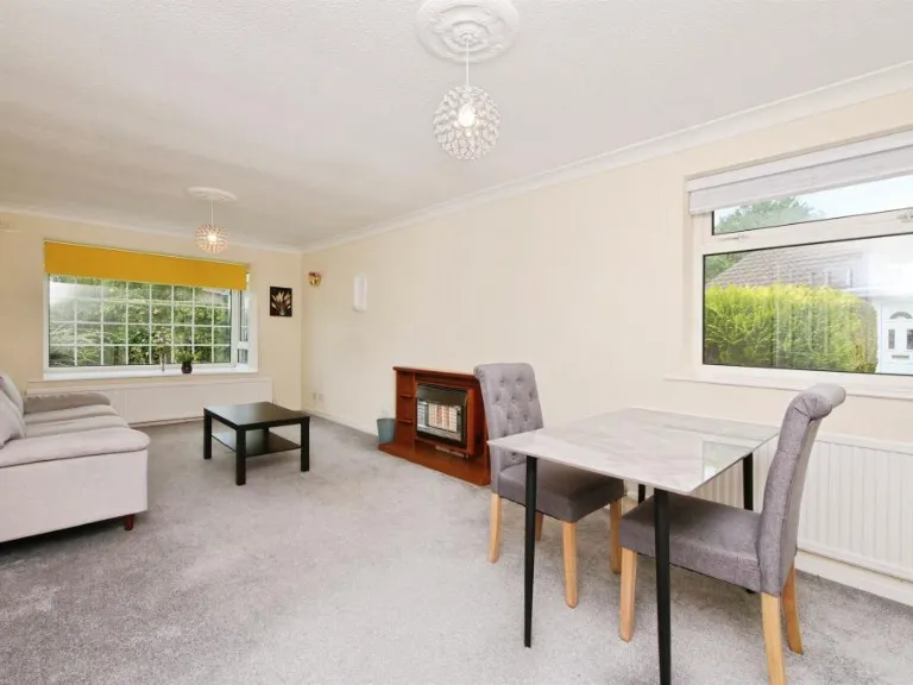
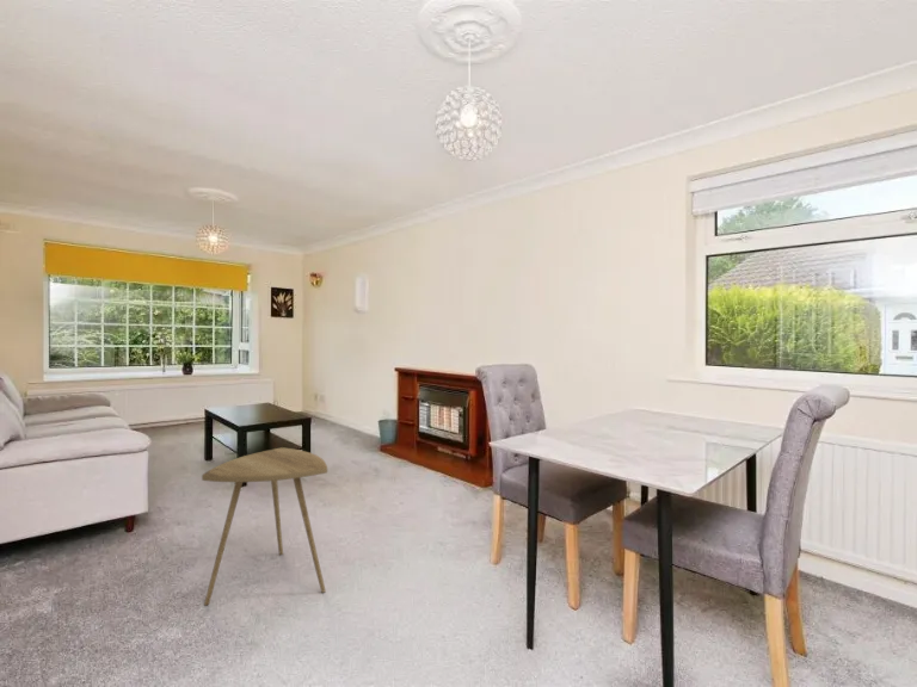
+ side table [201,446,328,607]
